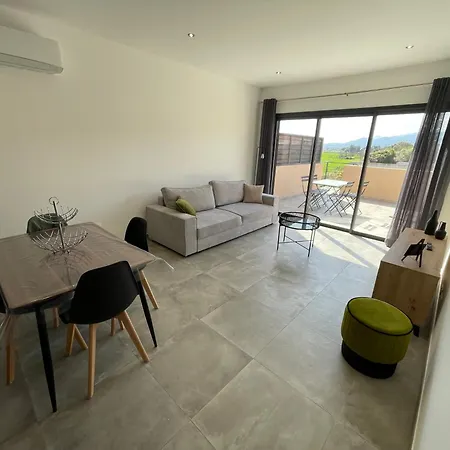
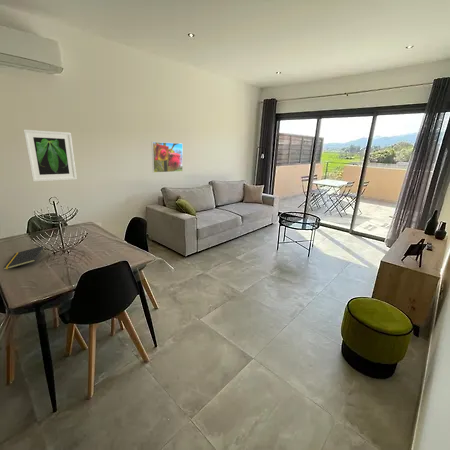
+ notepad [3,245,45,271]
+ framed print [151,141,184,174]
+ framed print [23,129,78,183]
